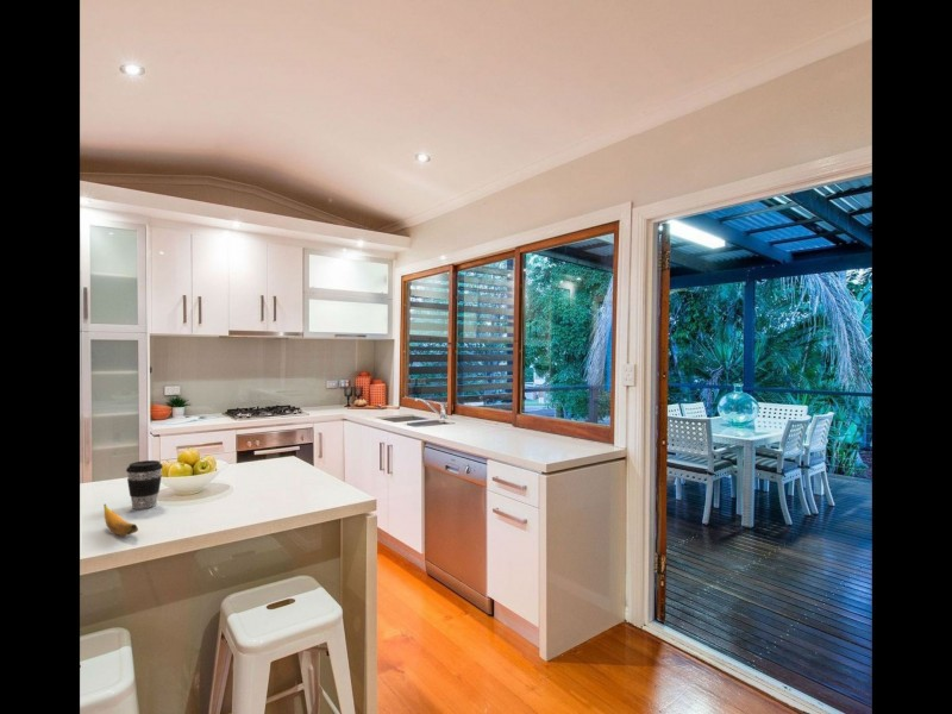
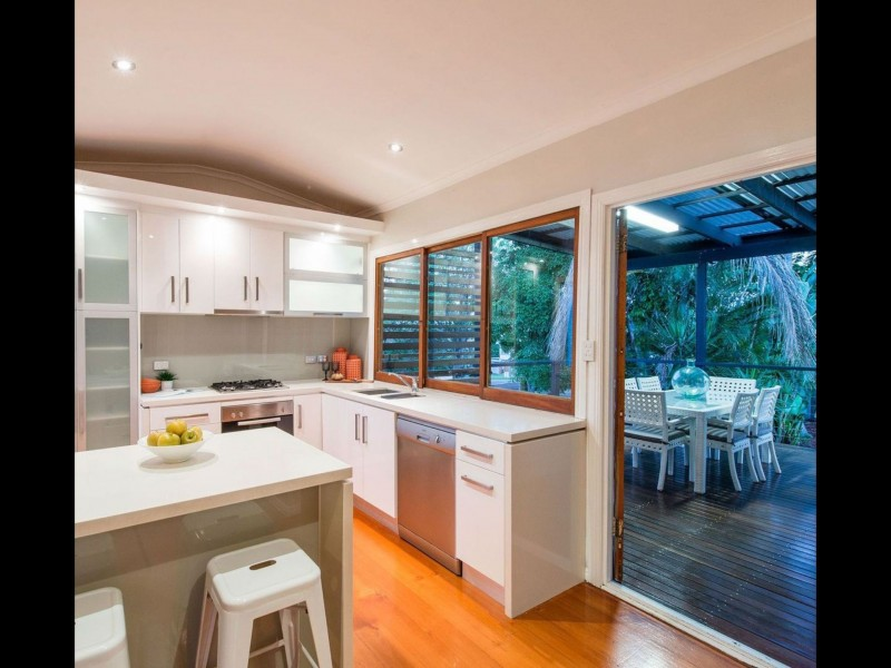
- banana [102,503,139,537]
- coffee cup [125,459,164,511]
